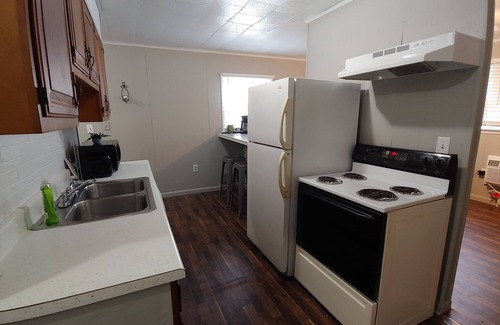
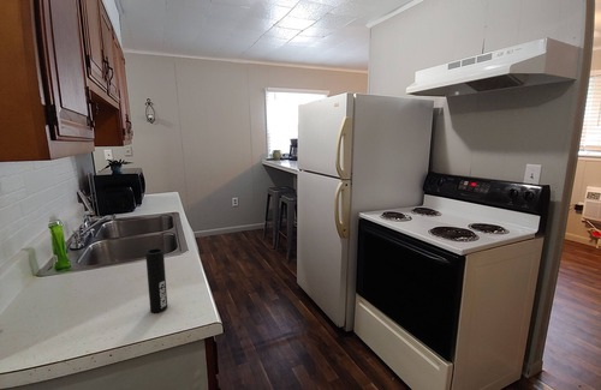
+ cup [144,247,168,313]
